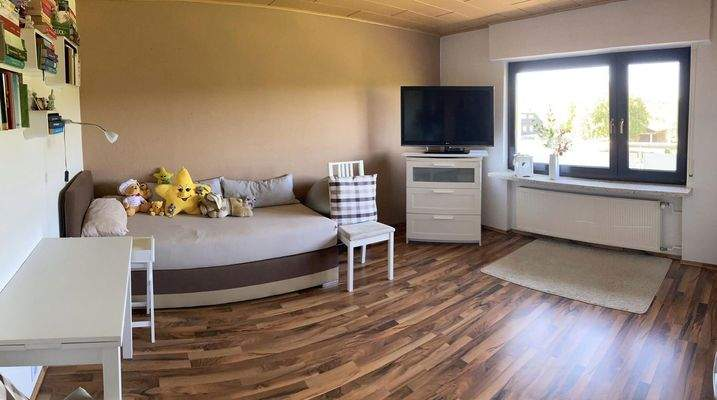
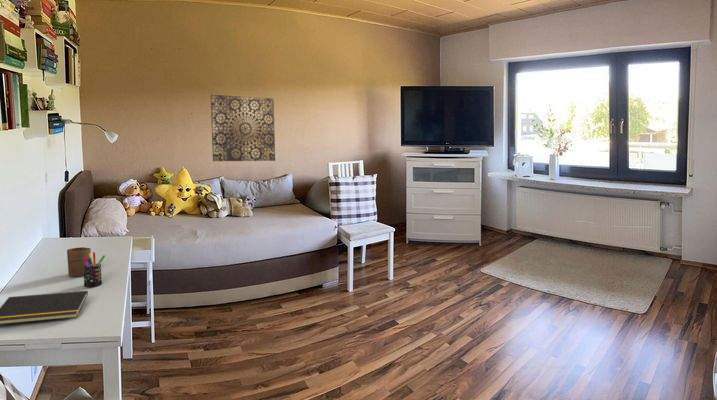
+ cup [66,246,92,277]
+ wall art [209,94,276,162]
+ notepad [0,290,89,325]
+ pen holder [83,251,106,288]
